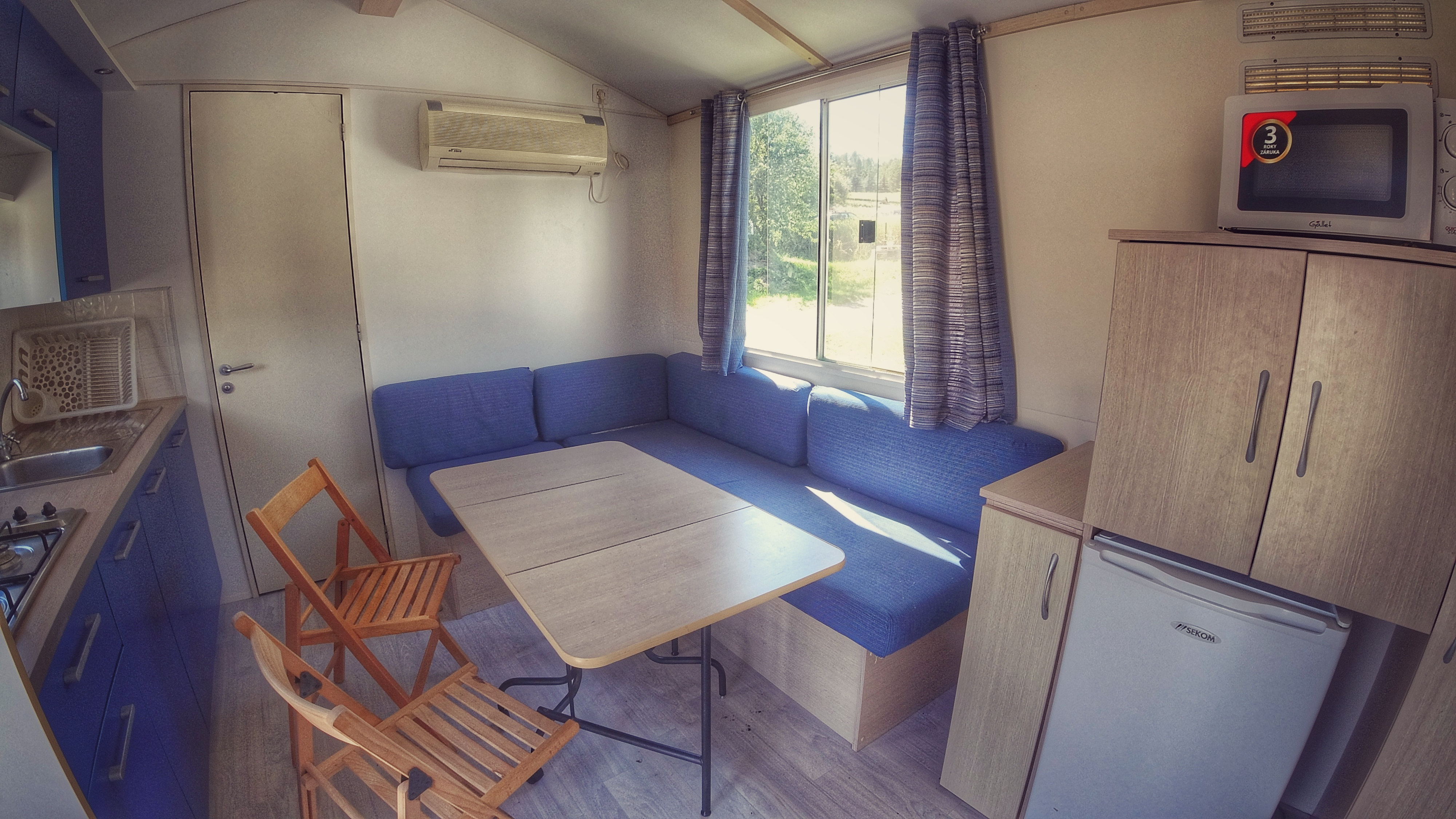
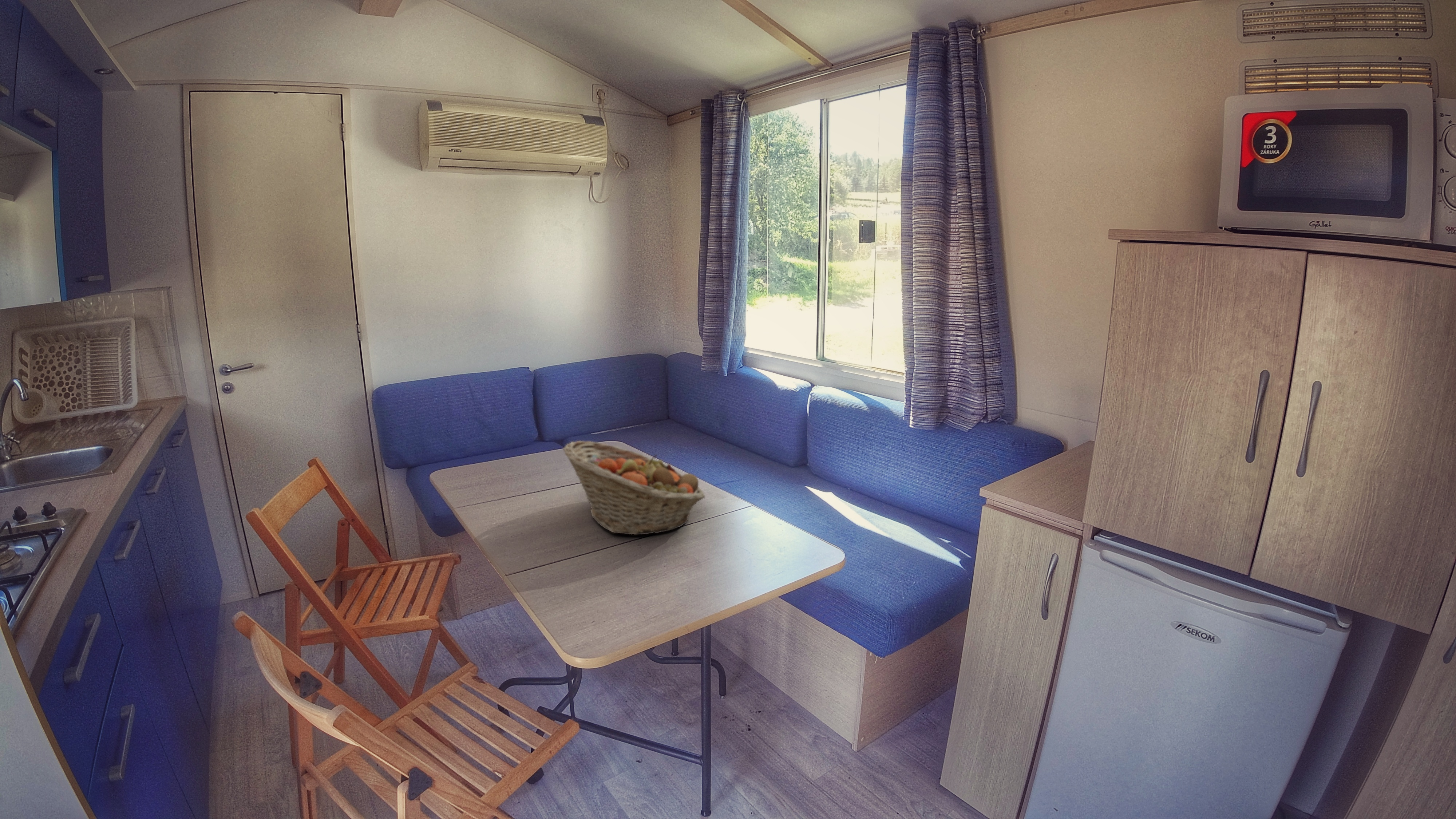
+ fruit basket [562,440,705,535]
